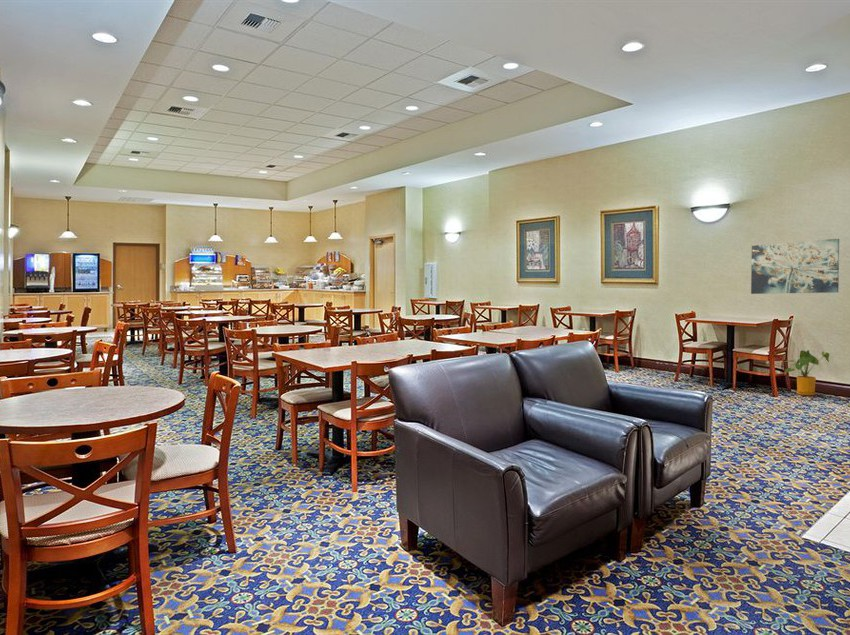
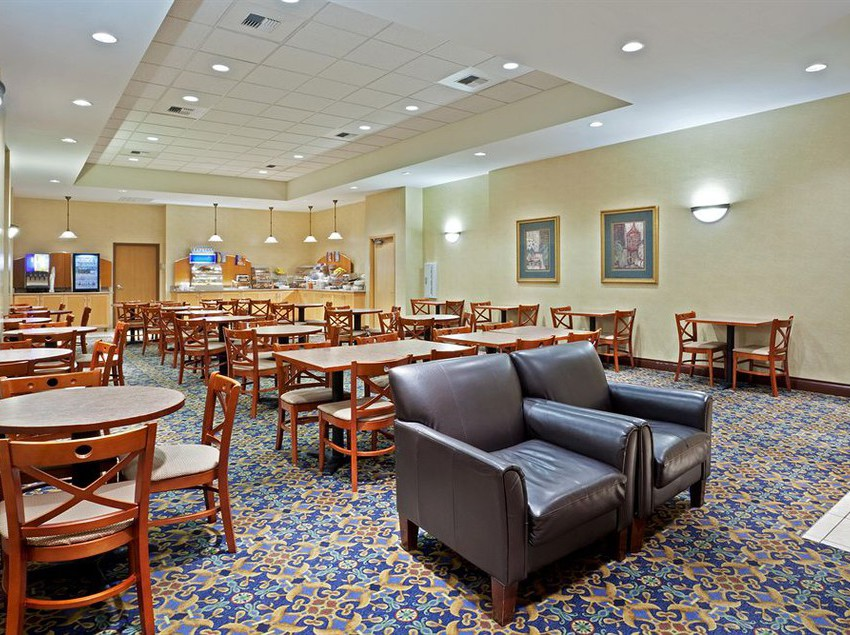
- house plant [783,349,830,396]
- wall art [750,238,840,295]
